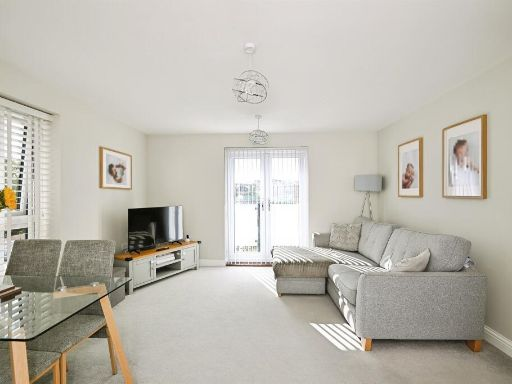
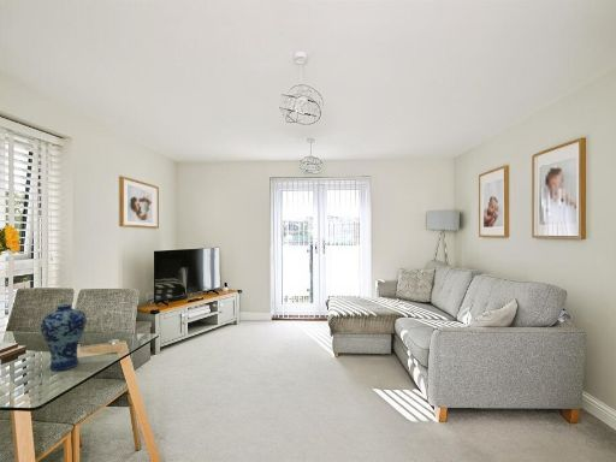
+ vase [40,303,88,372]
